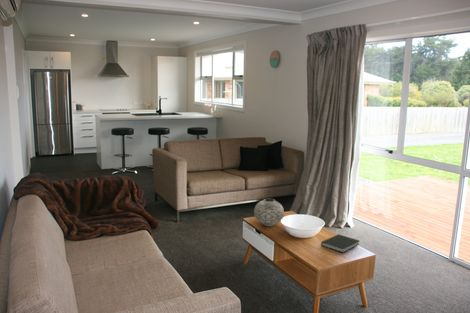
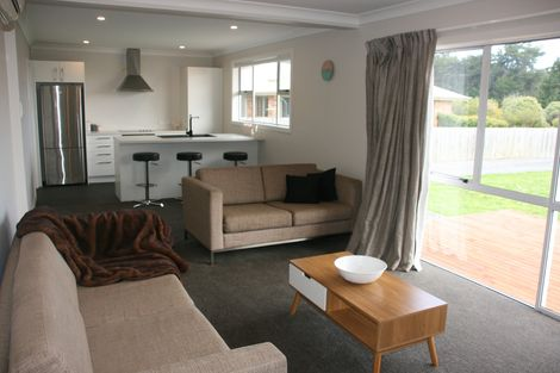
- book [320,233,360,254]
- vase [253,197,285,227]
